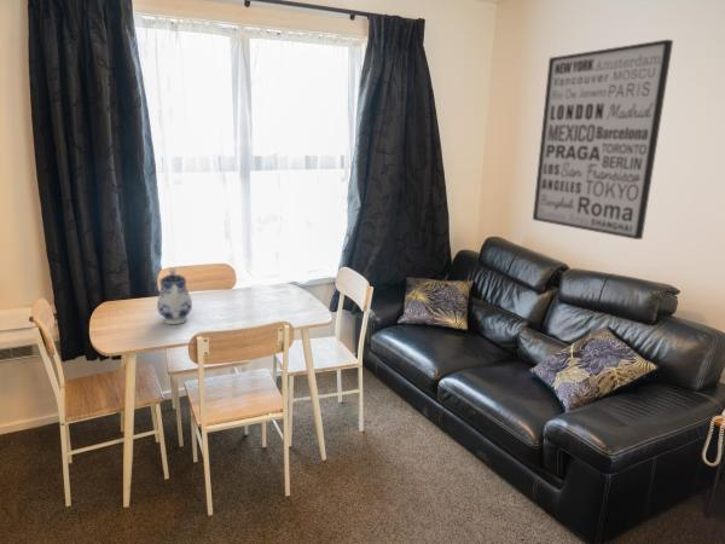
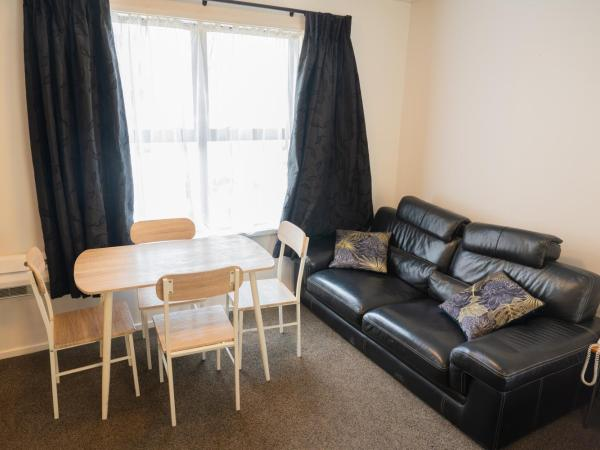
- wall art [532,39,674,241]
- teapot [156,267,193,325]
